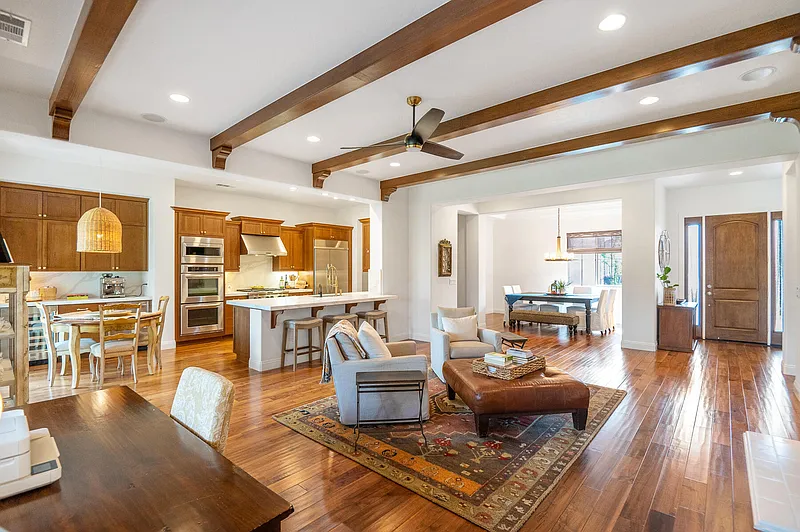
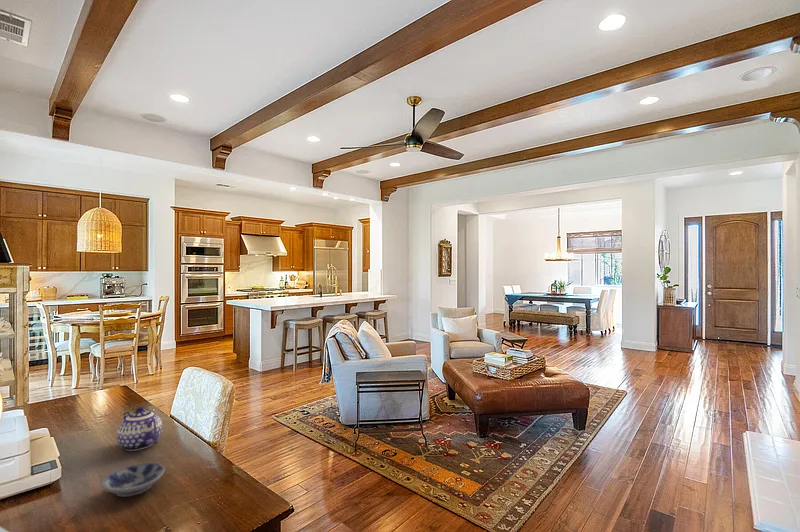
+ bowl [101,462,166,498]
+ teapot [116,406,163,452]
